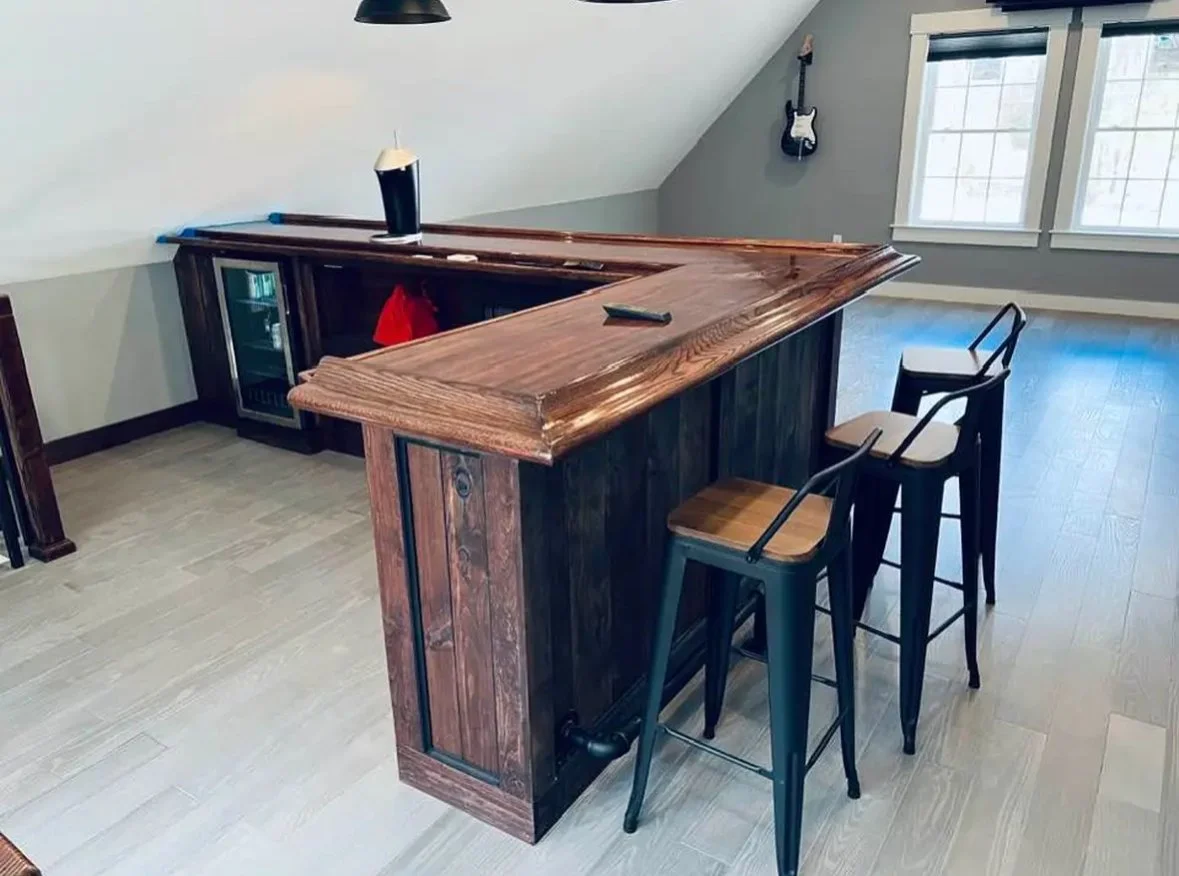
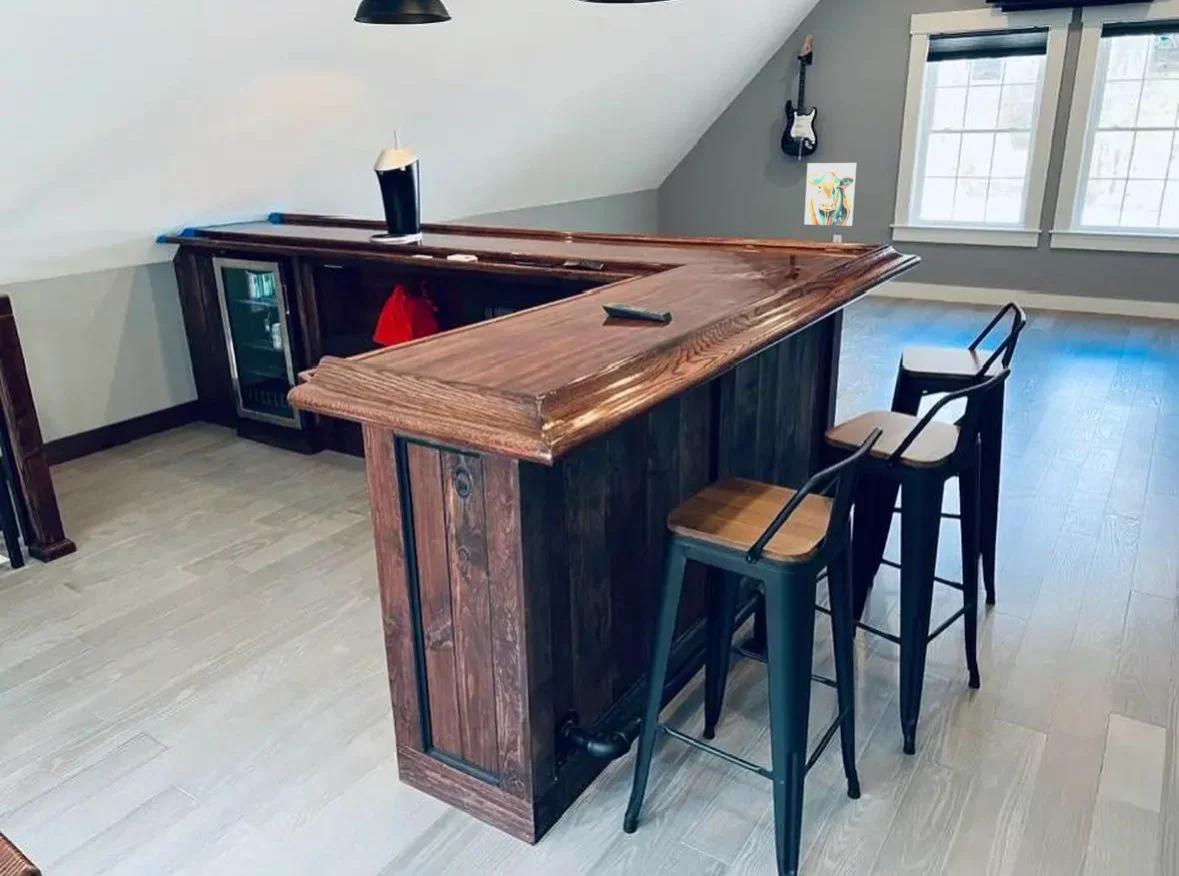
+ wall art [803,162,857,227]
